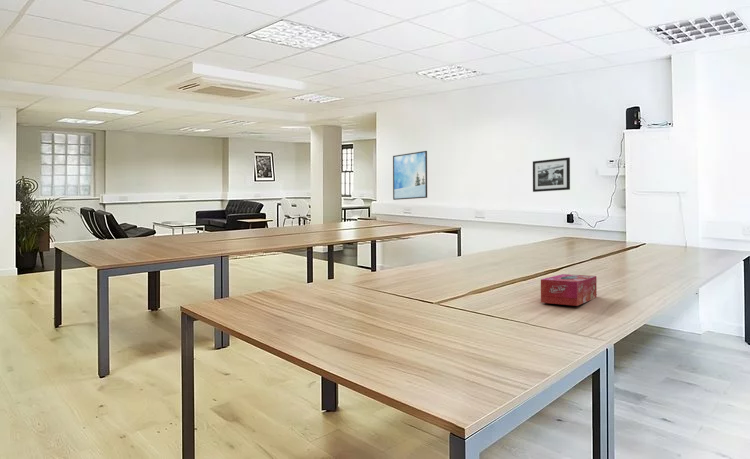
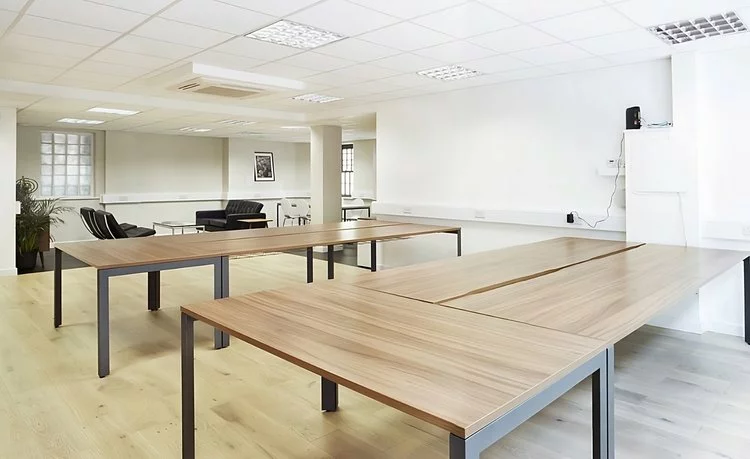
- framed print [392,150,428,201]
- tissue box [540,273,598,307]
- picture frame [532,156,571,193]
